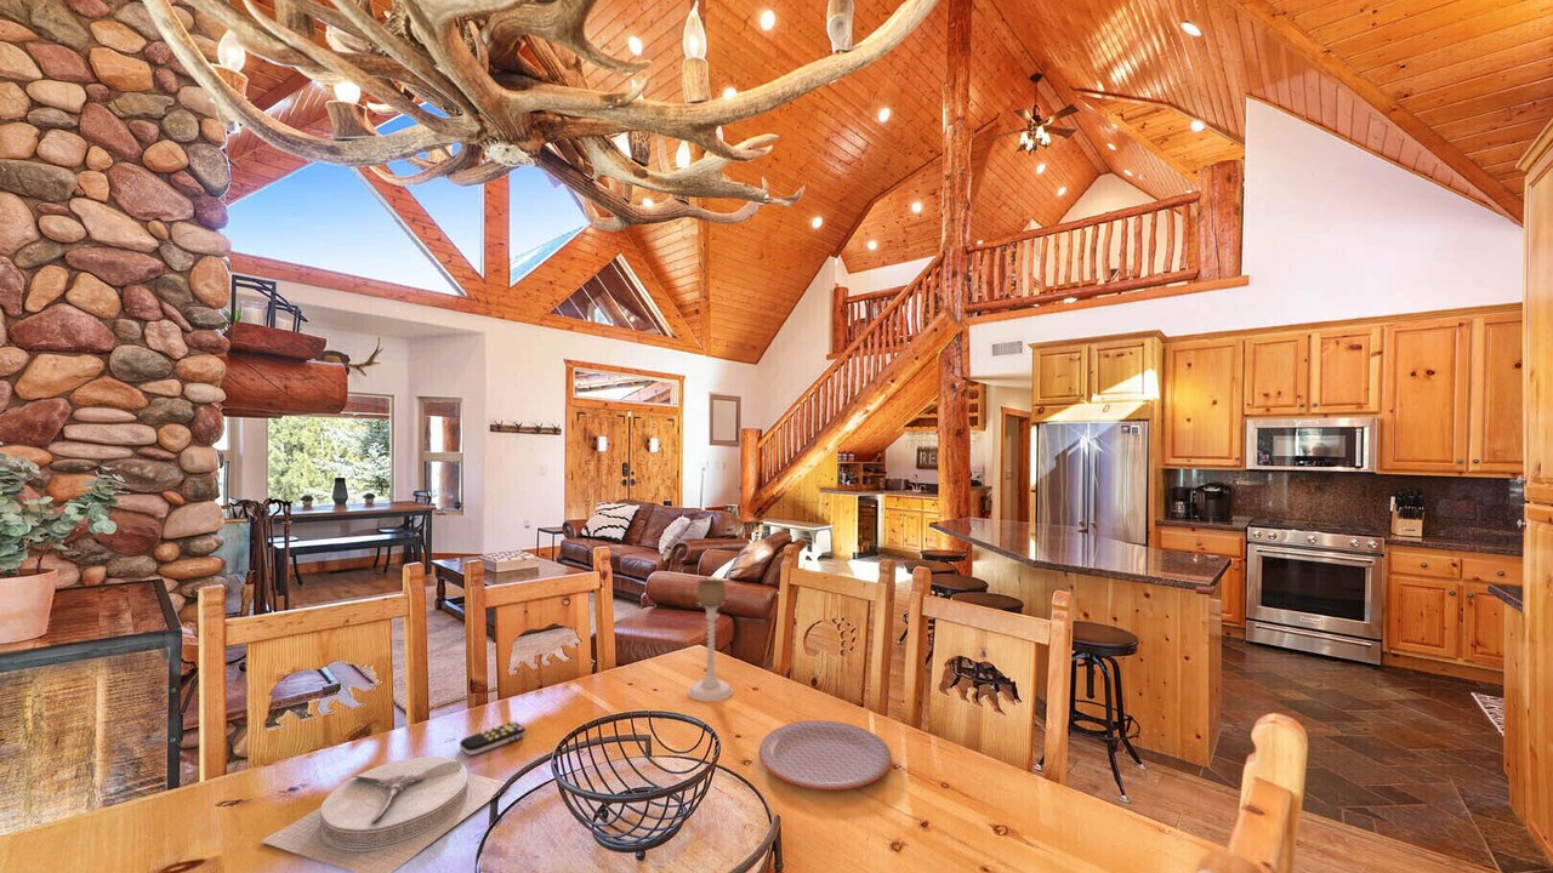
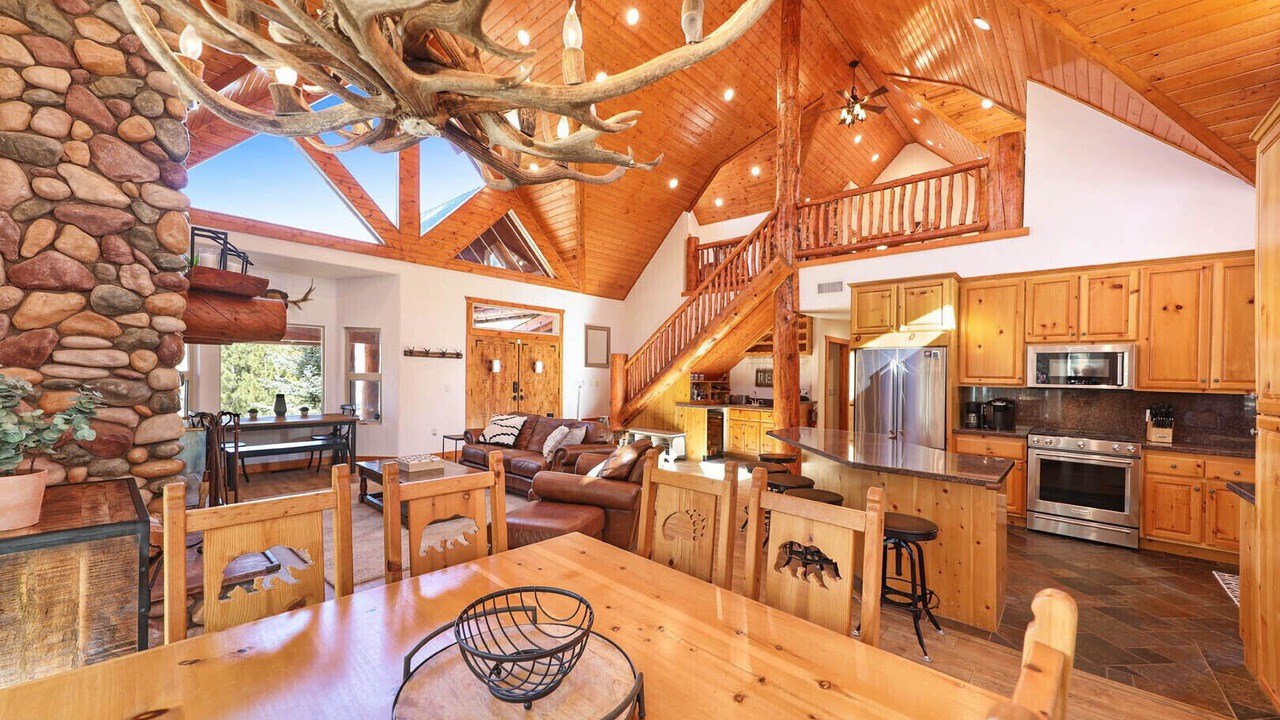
- plate [260,755,507,873]
- plate [757,719,893,791]
- candle holder [687,577,734,702]
- remote control [459,720,527,757]
